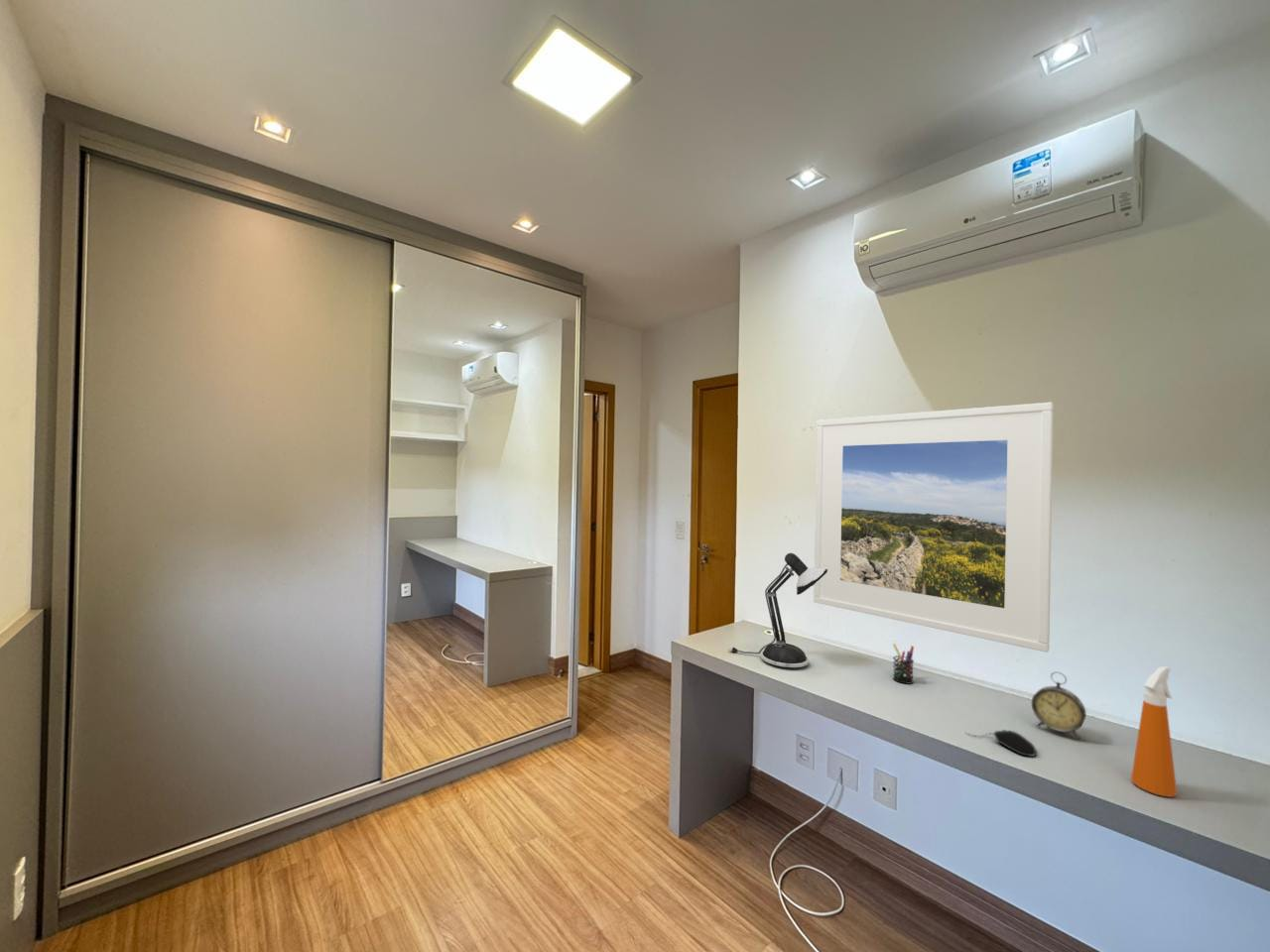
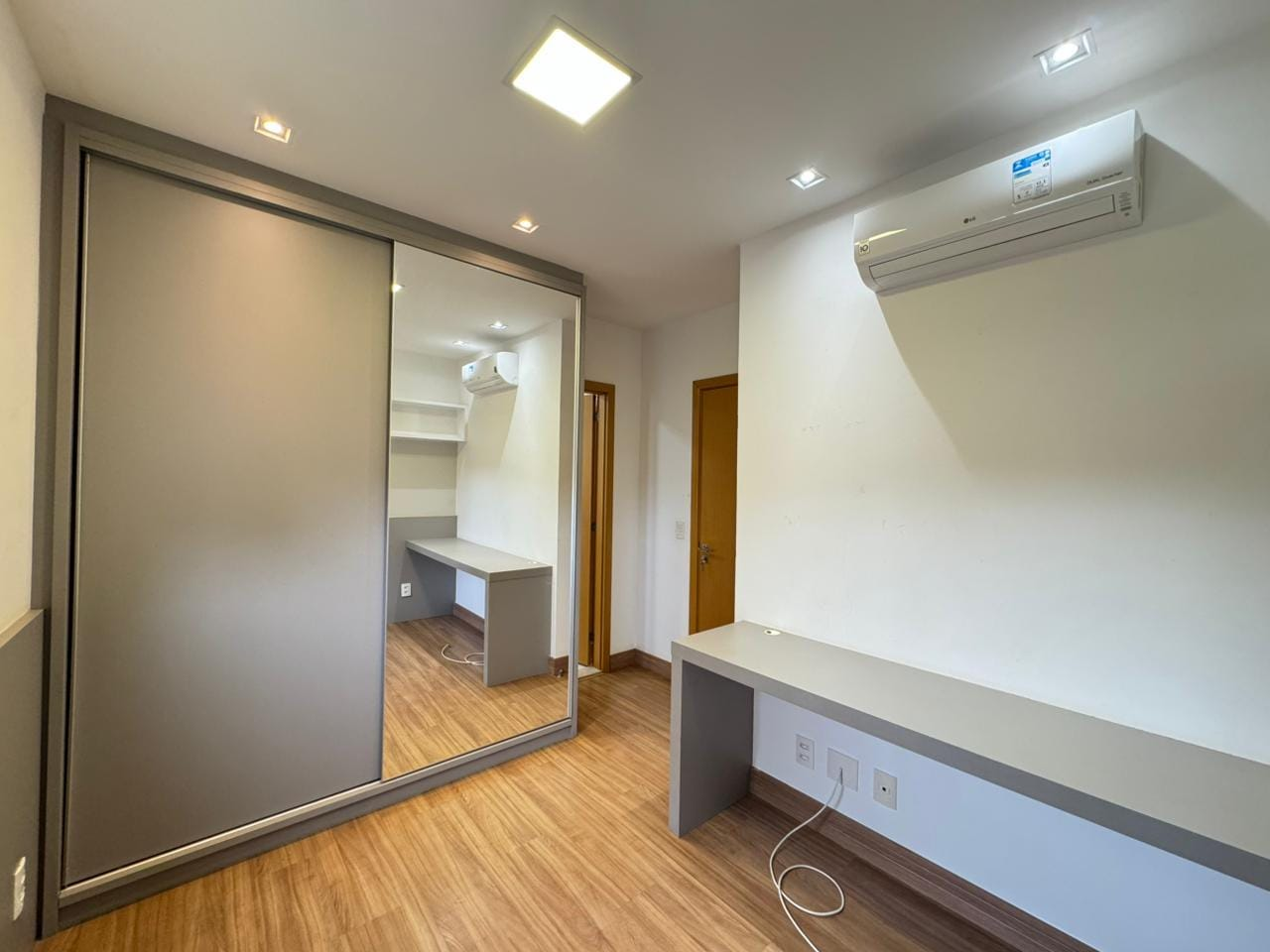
- desk lamp [728,552,827,668]
- computer mouse [963,729,1037,758]
- spray bottle [1130,665,1178,798]
- pen holder [892,643,915,685]
- alarm clock [1031,671,1086,741]
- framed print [813,402,1055,654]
